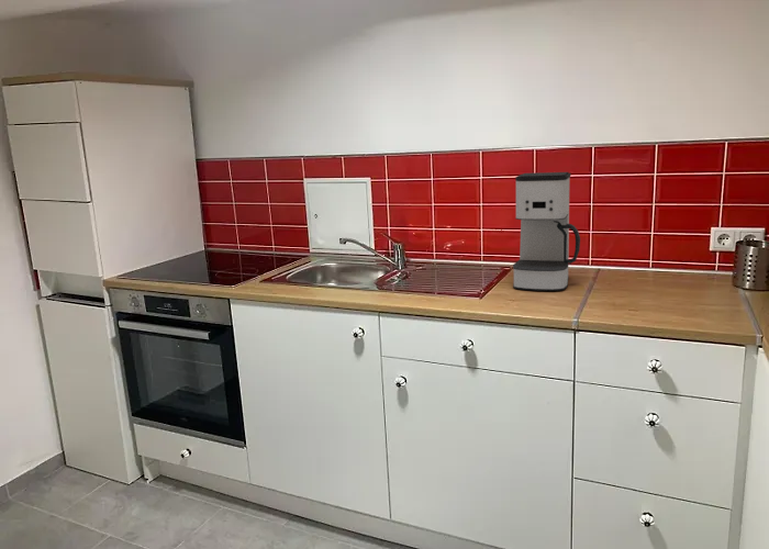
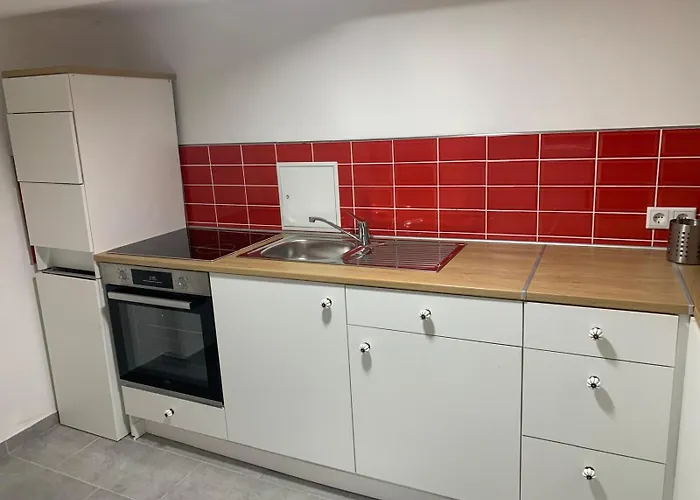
- coffee maker [512,171,581,292]
